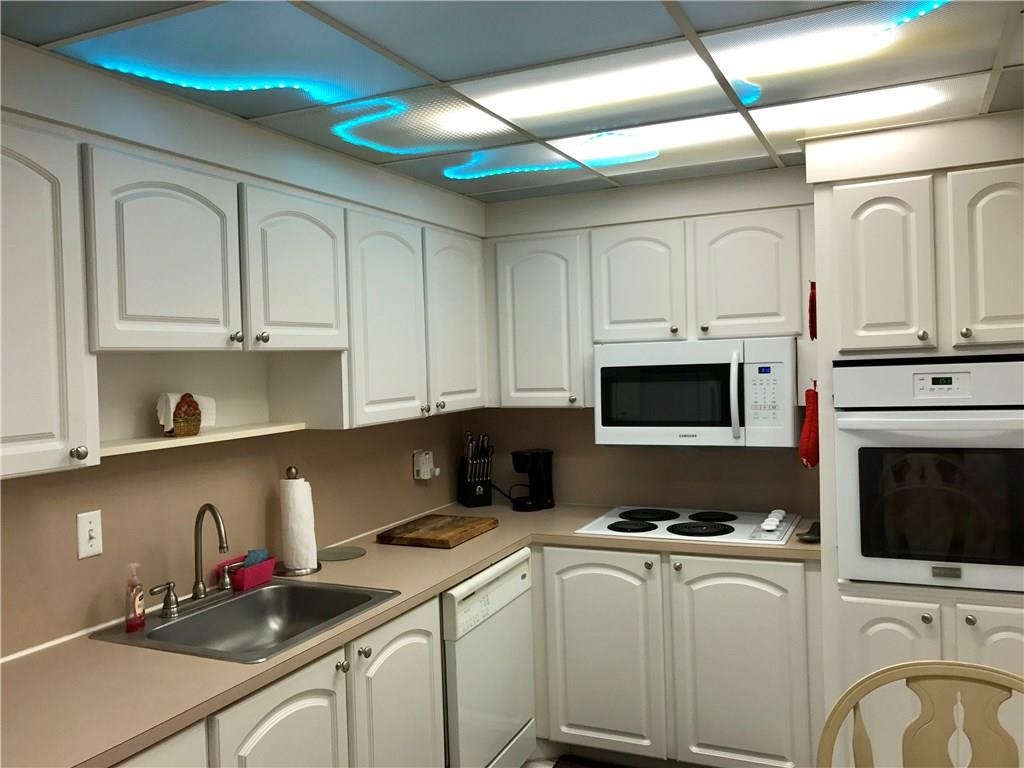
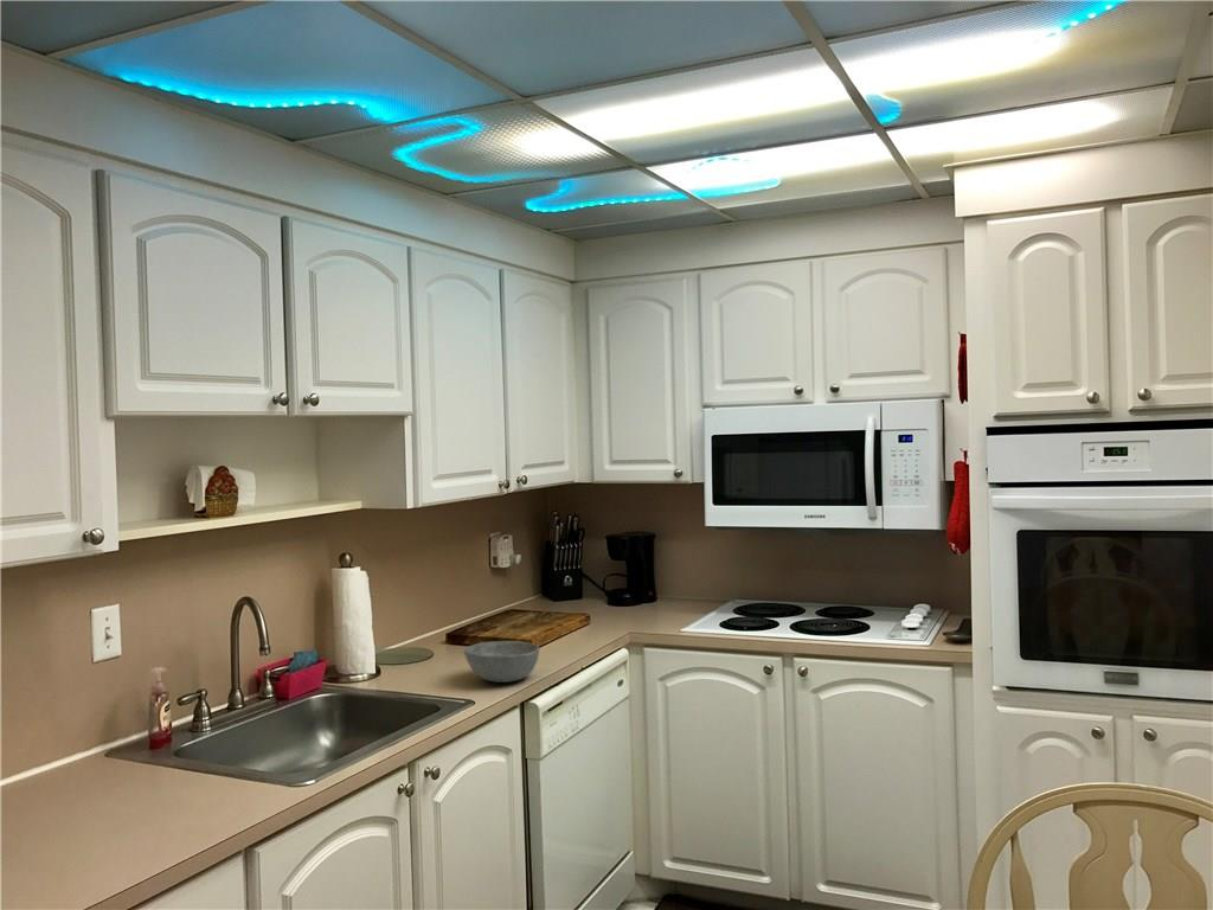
+ bowl [463,640,540,684]
